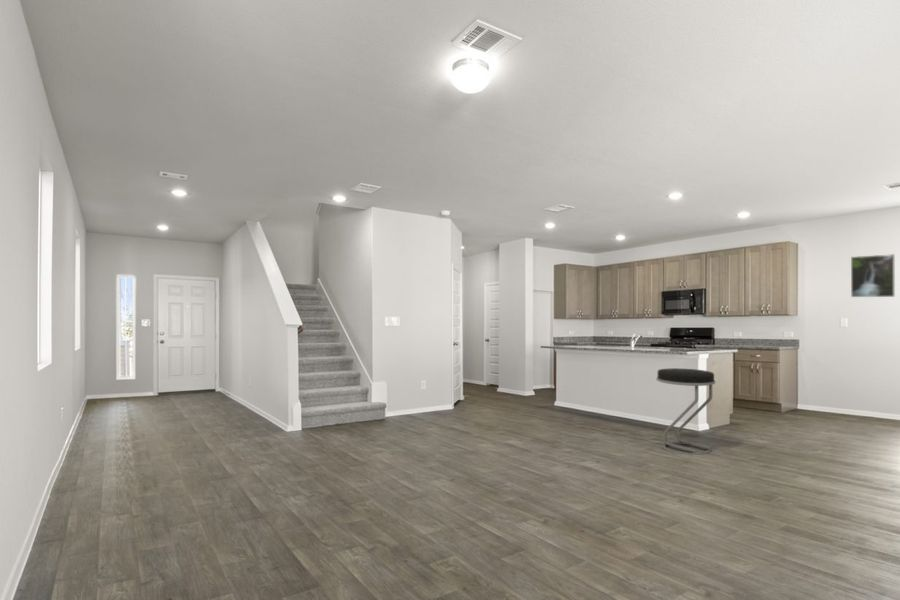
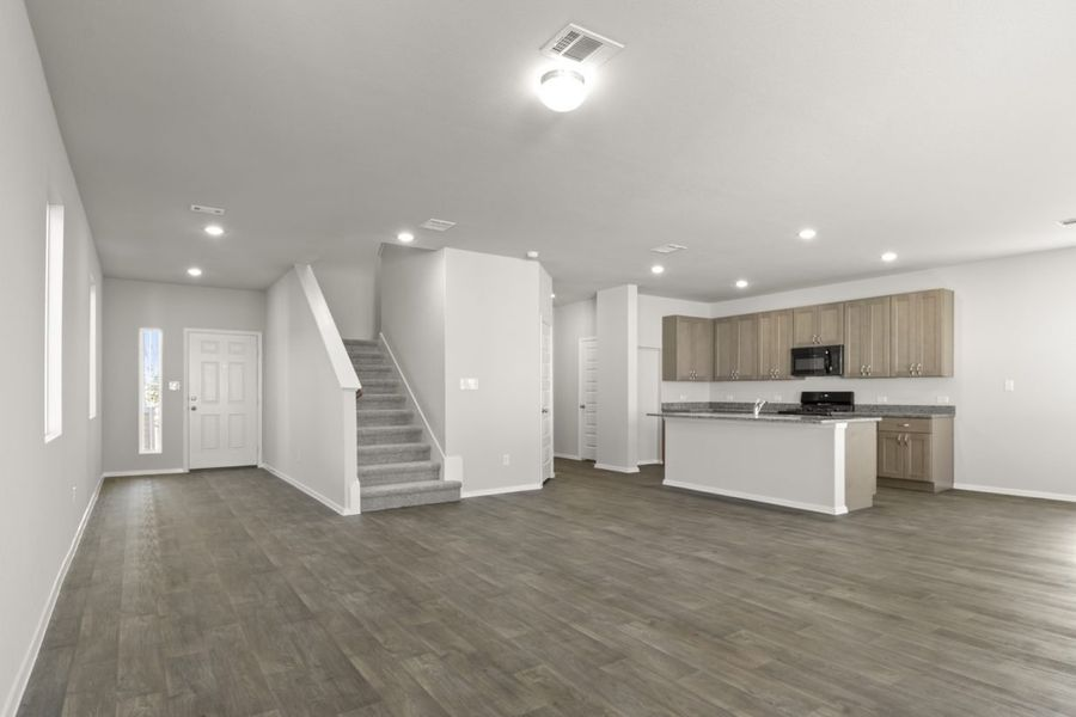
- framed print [850,253,896,298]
- stool [655,367,716,455]
